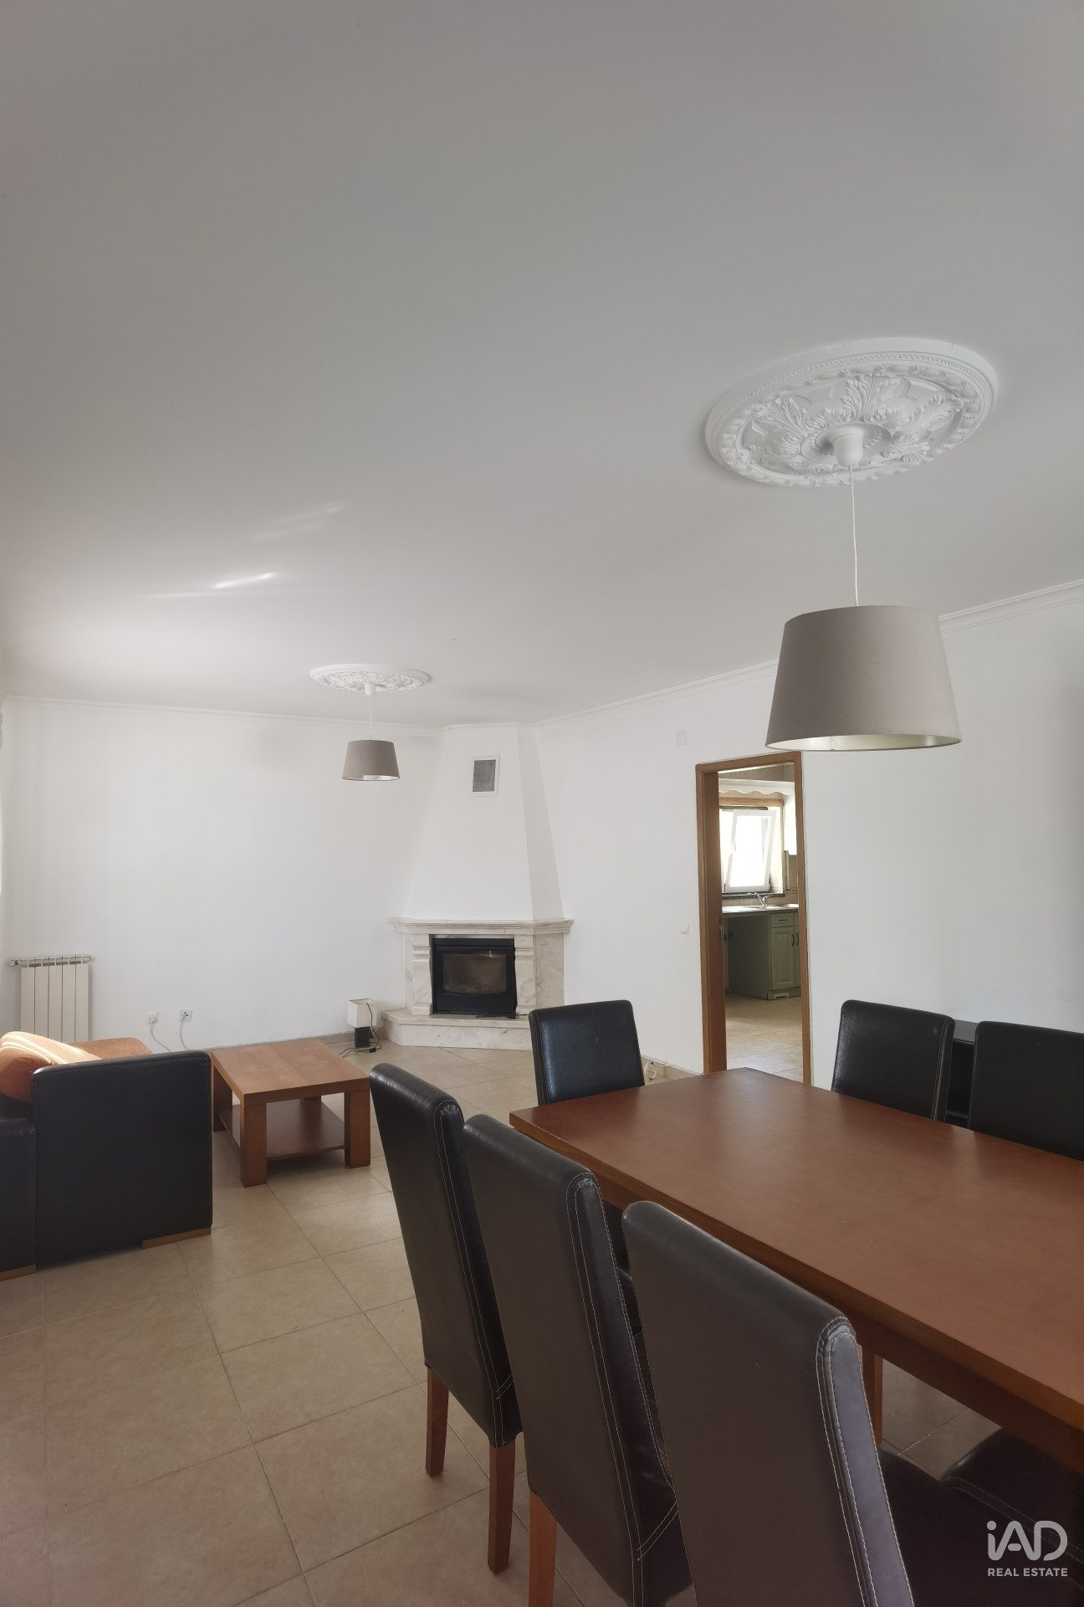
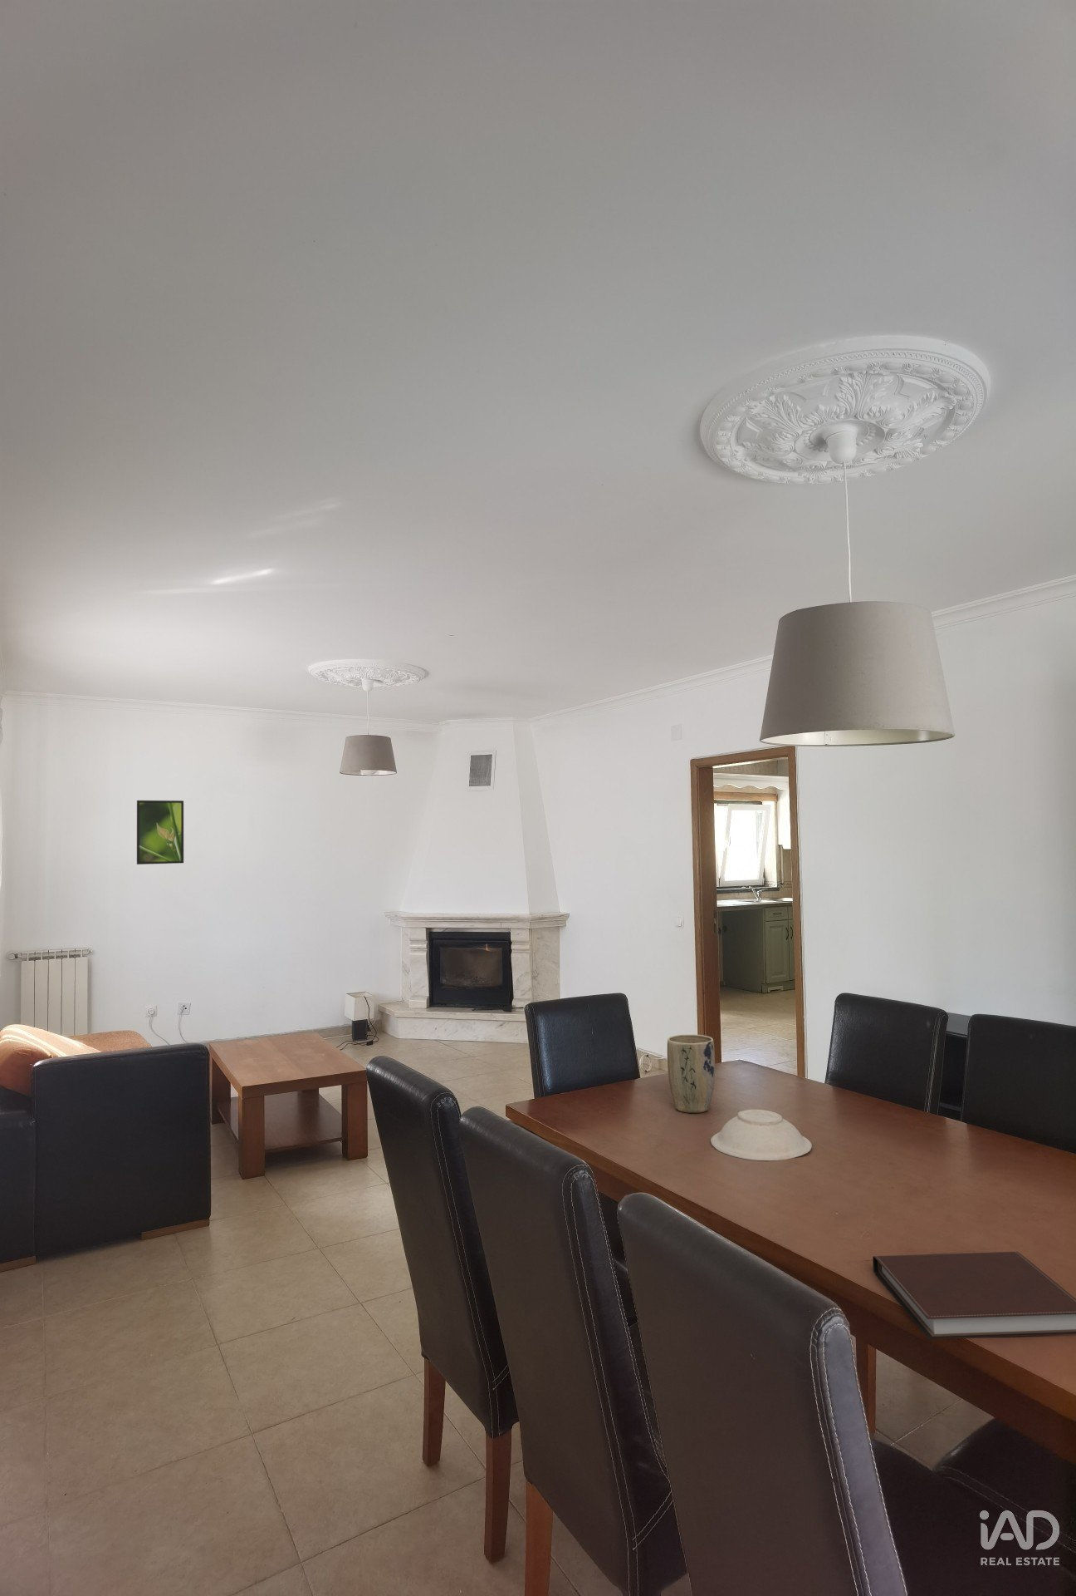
+ plant pot [666,1034,716,1114]
+ bowl [710,1108,813,1162]
+ notebook [872,1251,1076,1339]
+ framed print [136,799,184,865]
